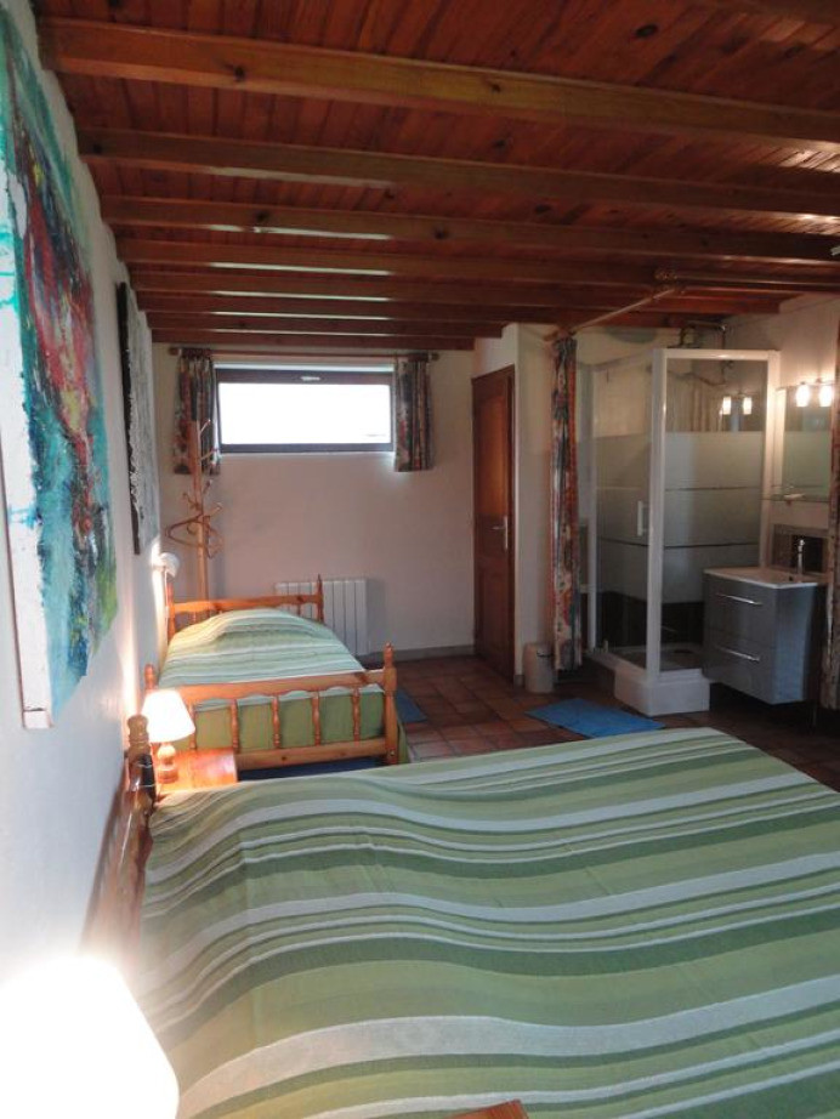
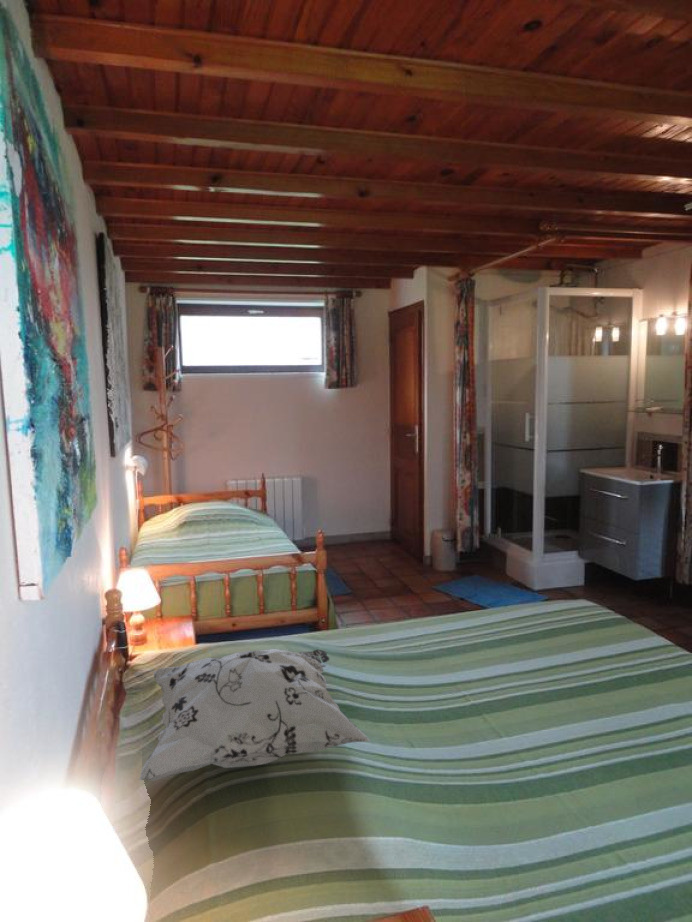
+ decorative pillow [138,648,371,782]
